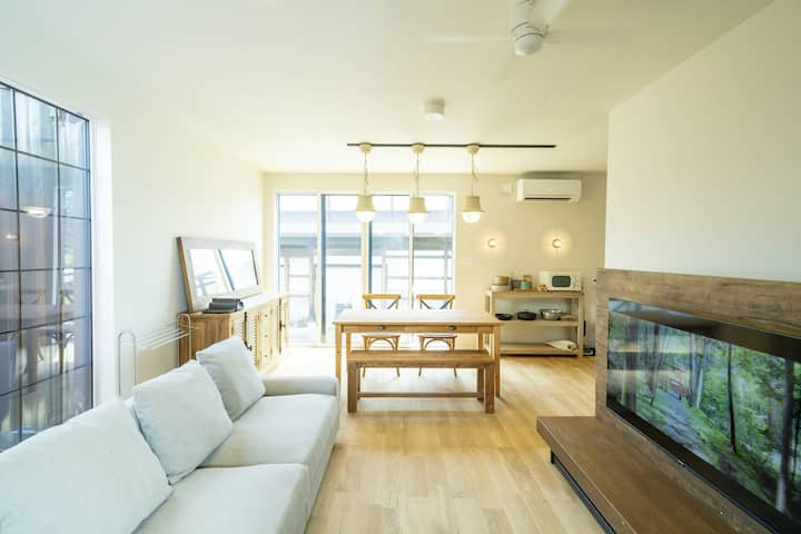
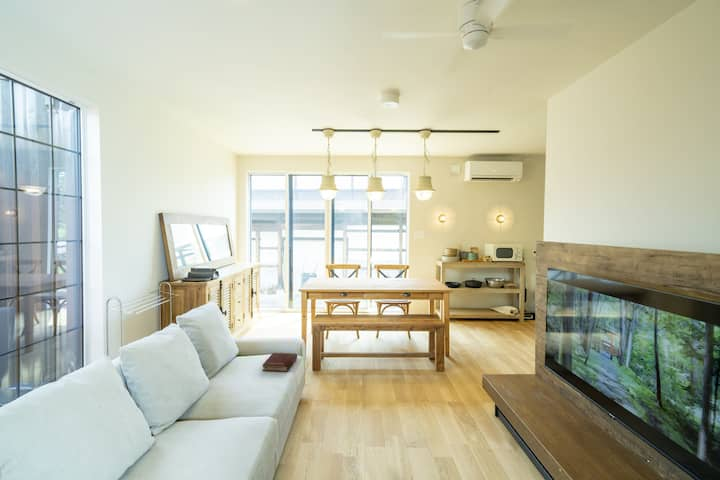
+ hardback book [261,352,298,373]
